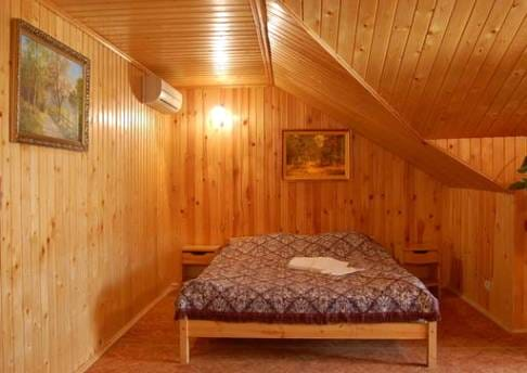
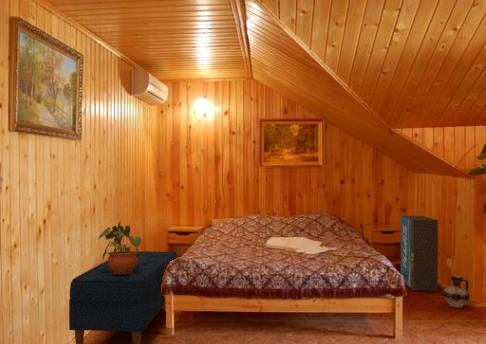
+ air purifier [400,215,439,292]
+ ceramic jug [442,274,471,309]
+ bench [68,250,178,344]
+ potted plant [97,220,143,275]
